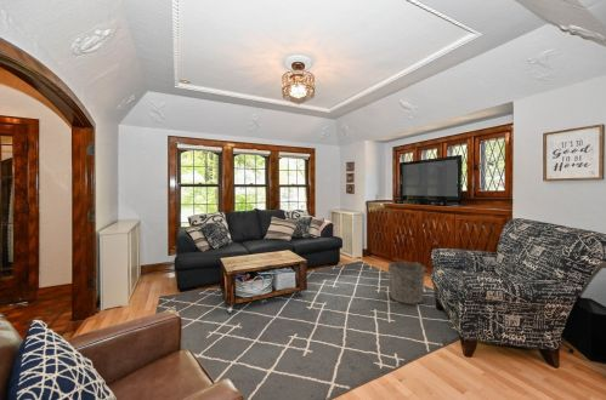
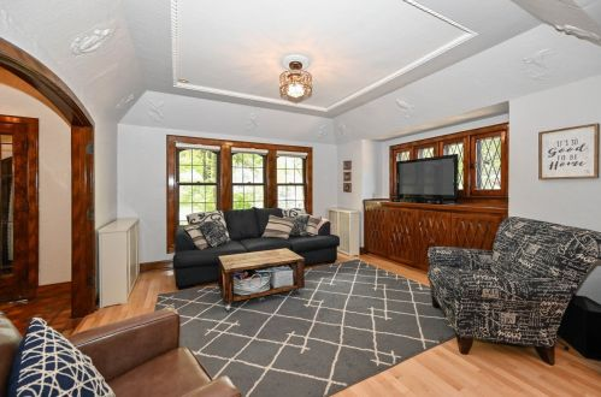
- bucket [386,261,432,305]
